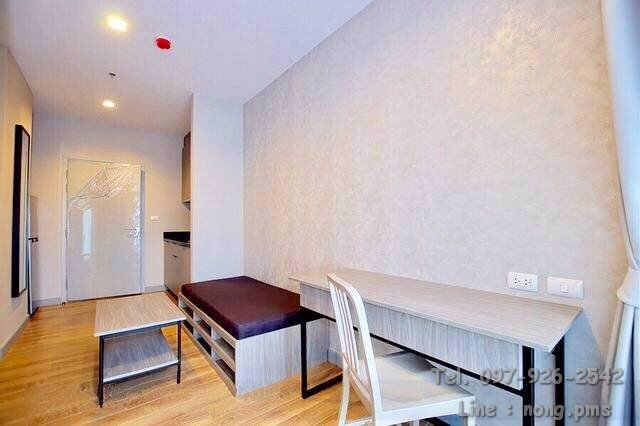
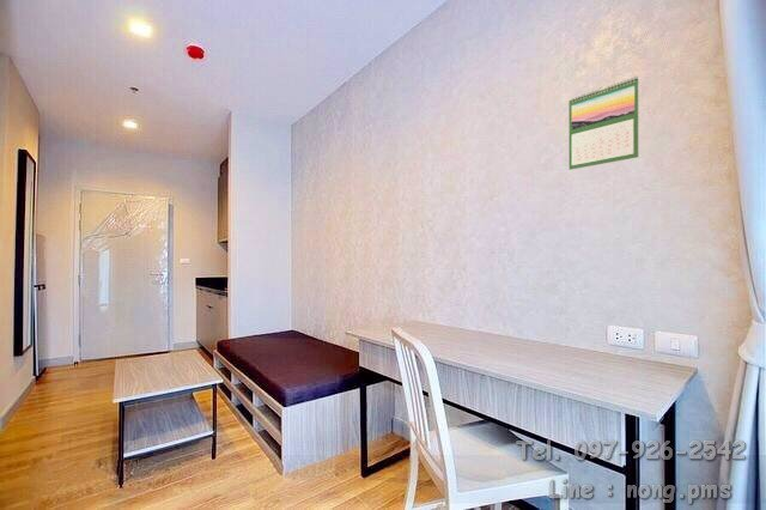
+ calendar [567,75,640,171]
